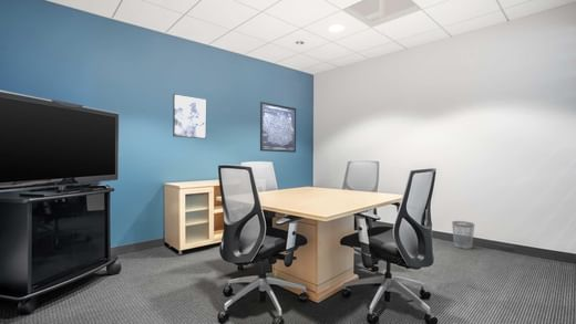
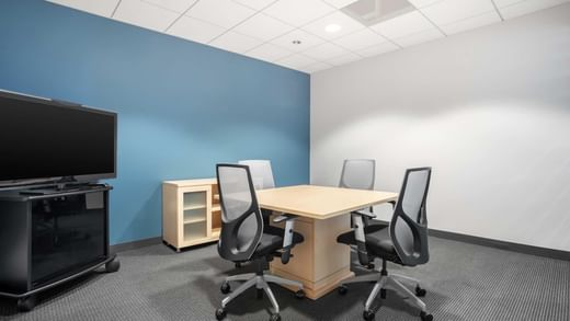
- wastebasket [451,220,475,250]
- wall art [172,93,207,139]
- wall art [259,101,297,154]
